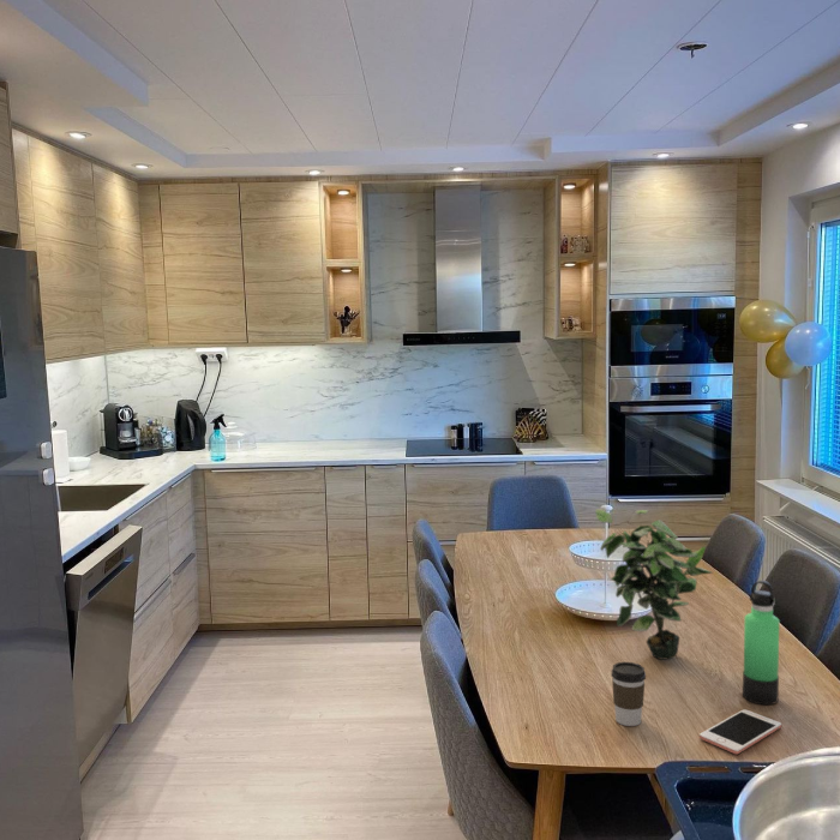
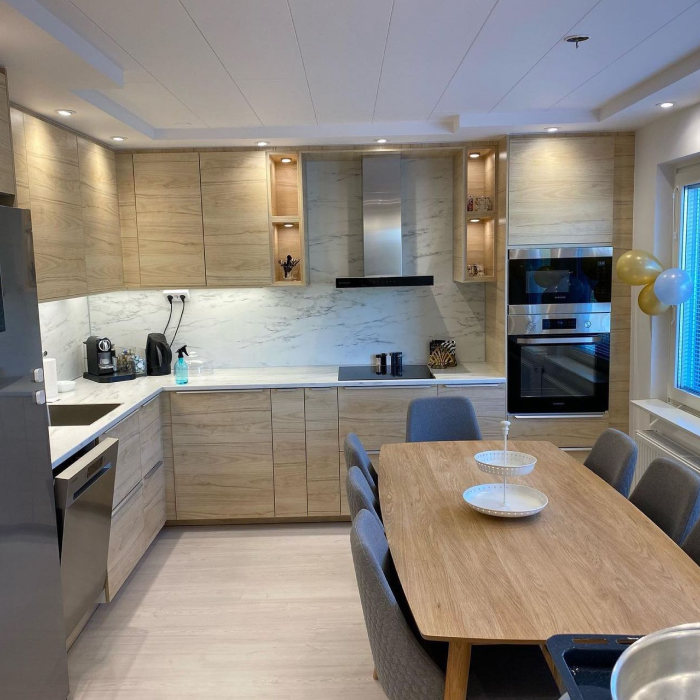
- cell phone [698,708,782,755]
- thermos bottle [742,580,781,706]
- potted plant [594,508,714,661]
- coffee cup [611,661,647,727]
